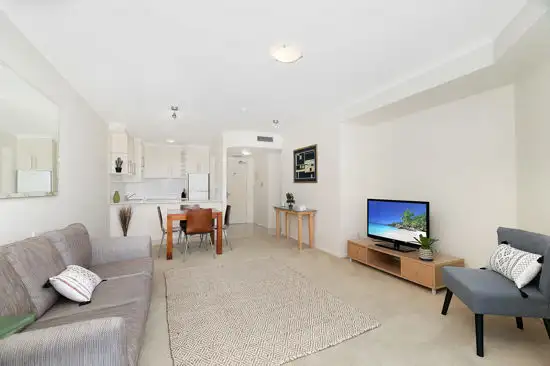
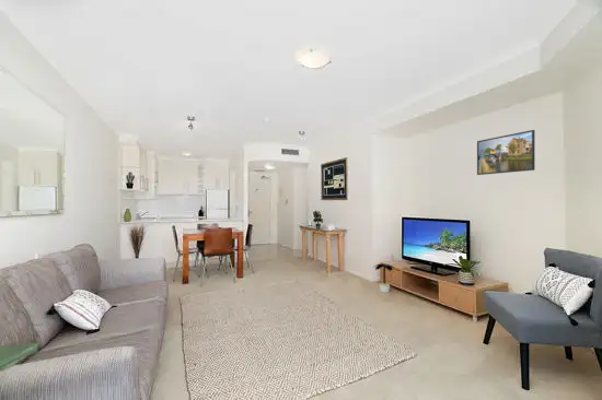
+ potted plant [372,263,395,294]
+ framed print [476,129,536,176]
